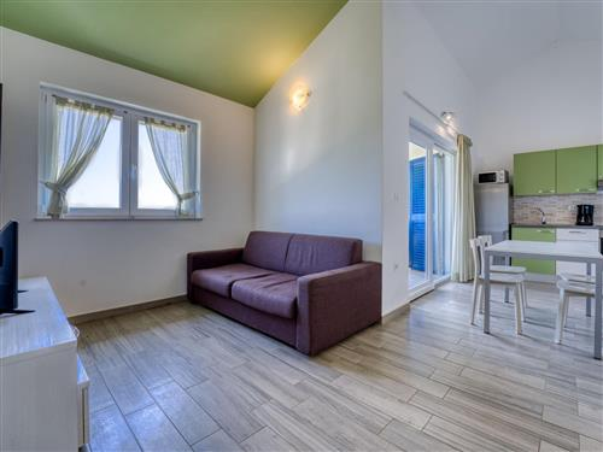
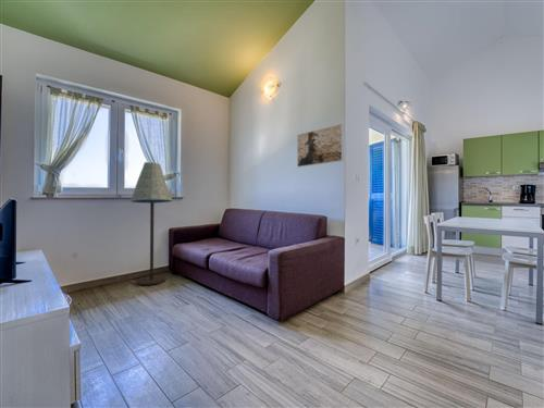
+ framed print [296,123,344,168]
+ floor lamp [129,161,174,286]
